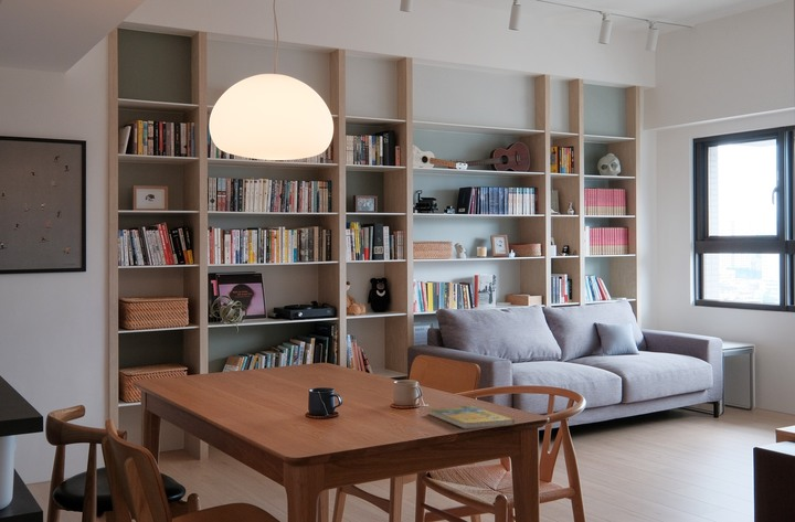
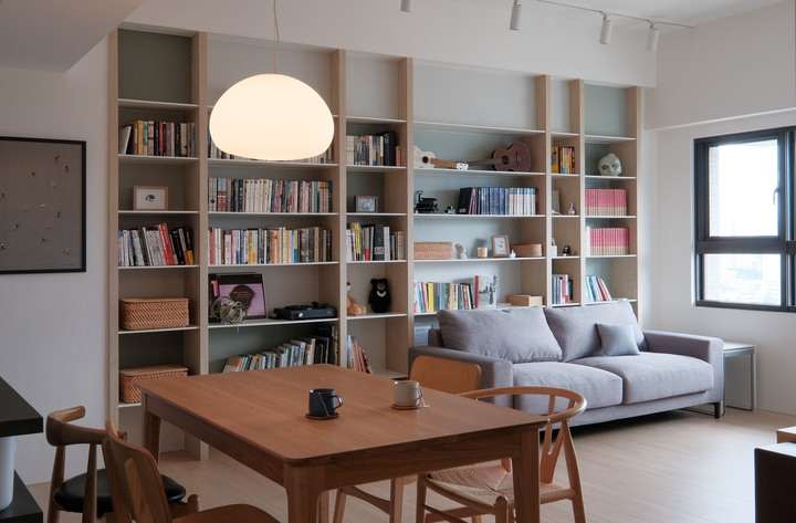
- booklet [427,405,516,430]
